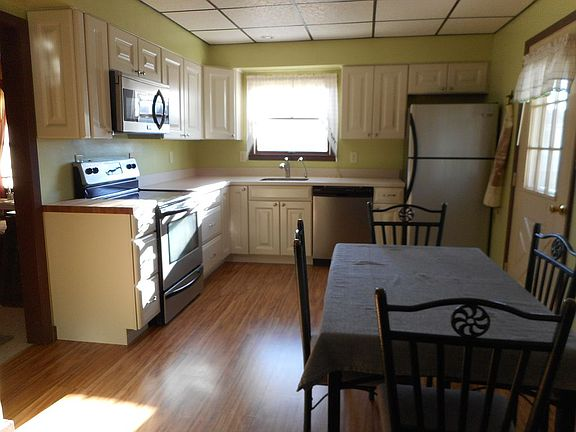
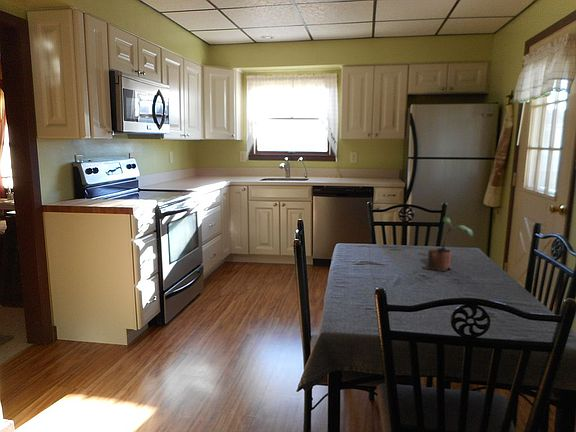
+ potted plant [421,215,475,272]
